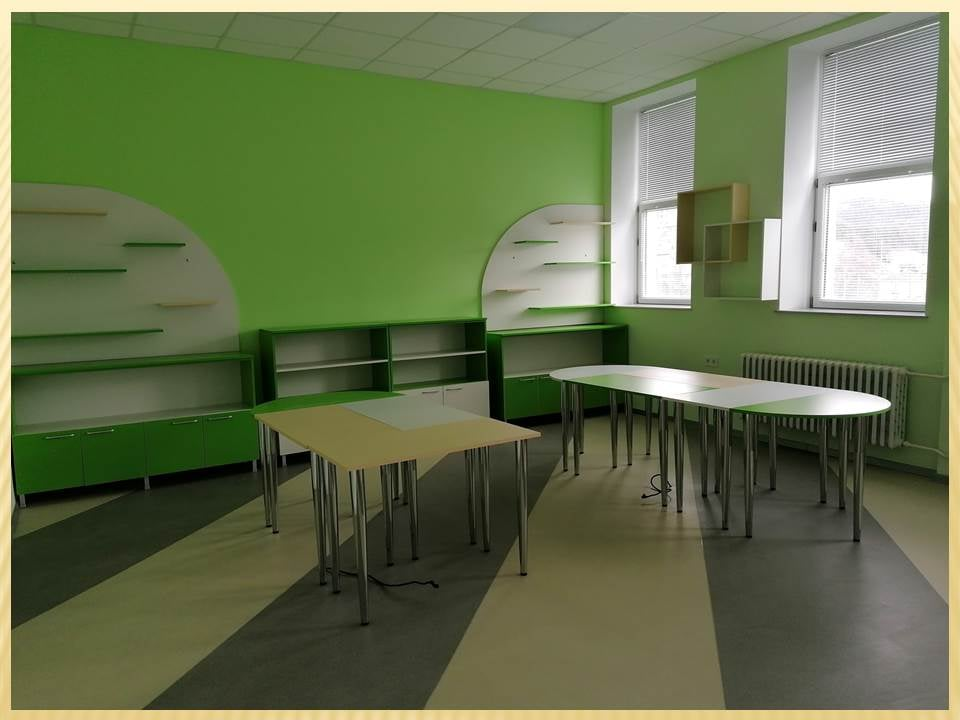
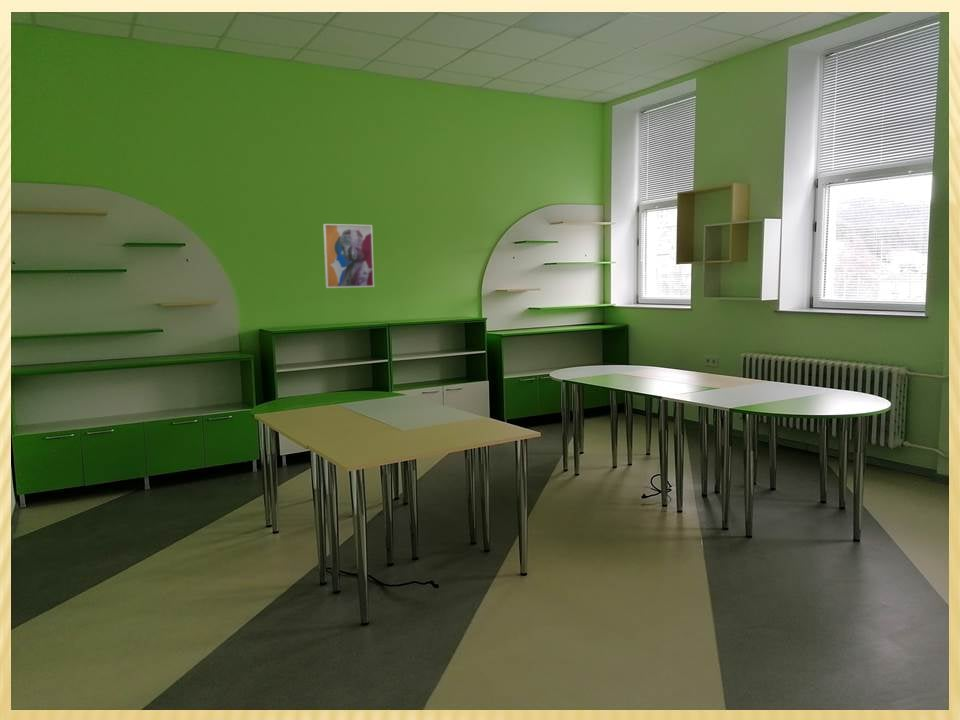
+ wall art [322,223,375,289]
